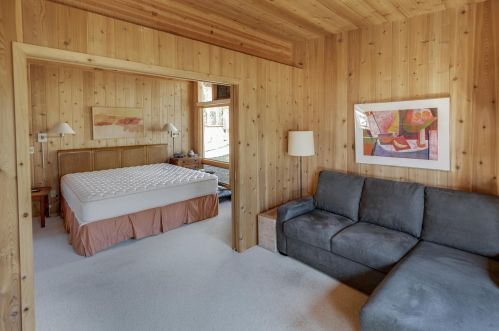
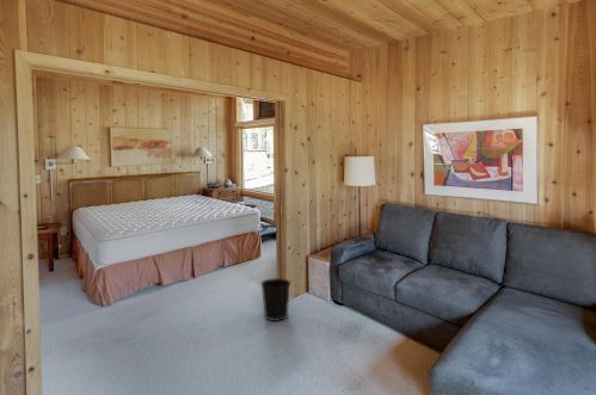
+ wastebasket [259,277,291,322]
